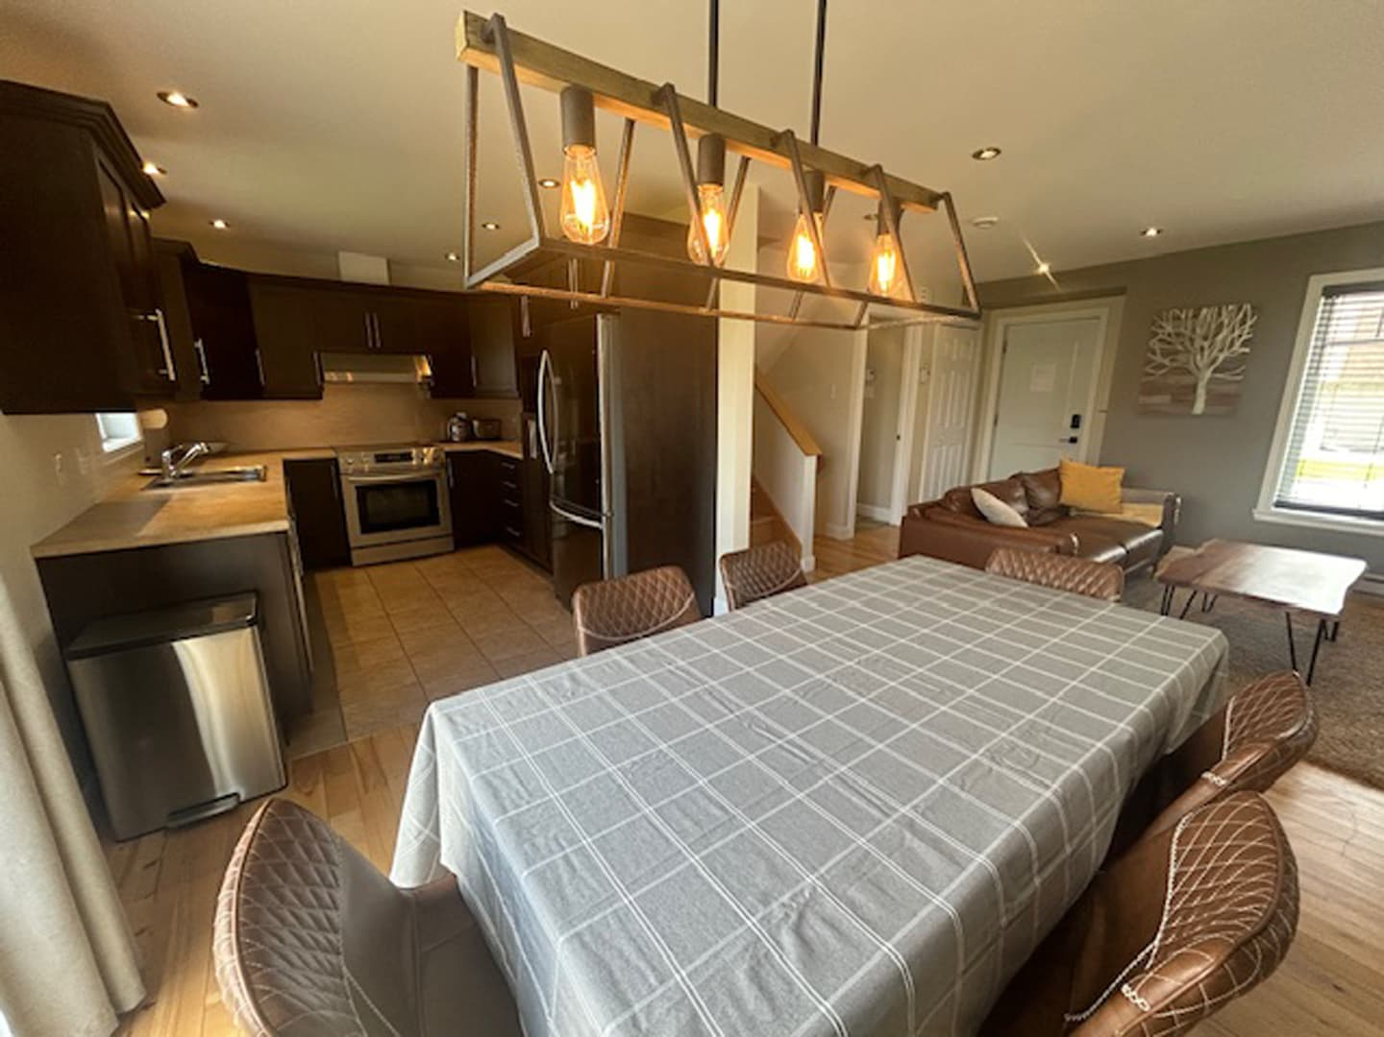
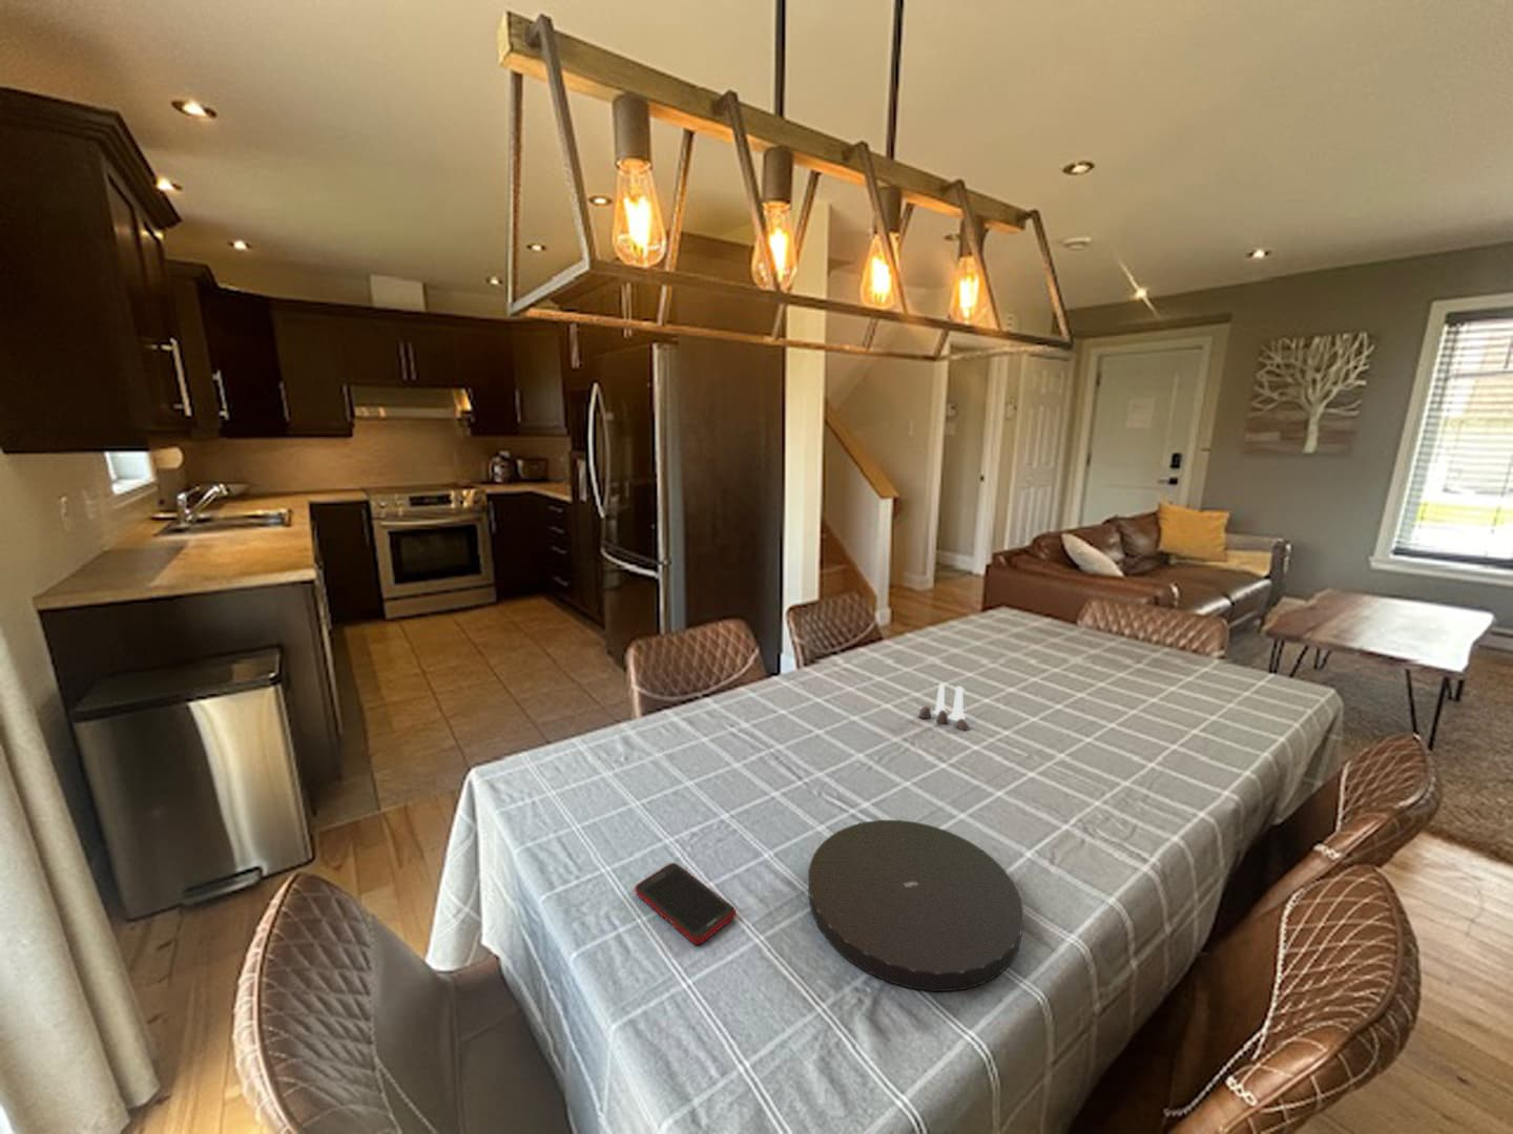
+ plate [807,820,1026,992]
+ salt and pepper shaker set [917,683,970,731]
+ cell phone [634,862,736,945]
